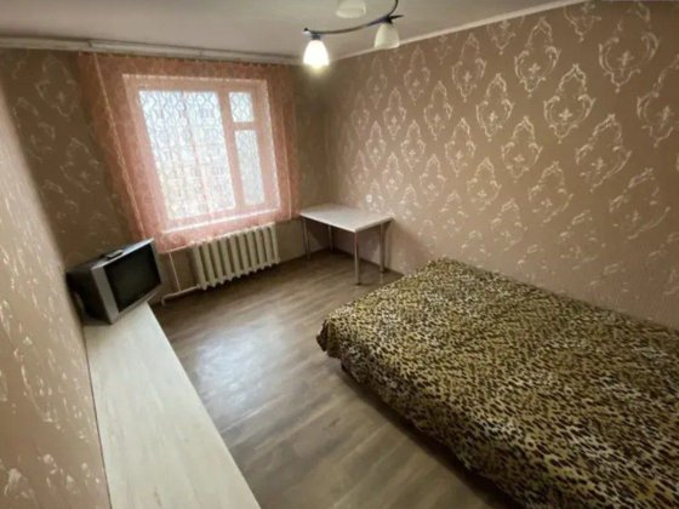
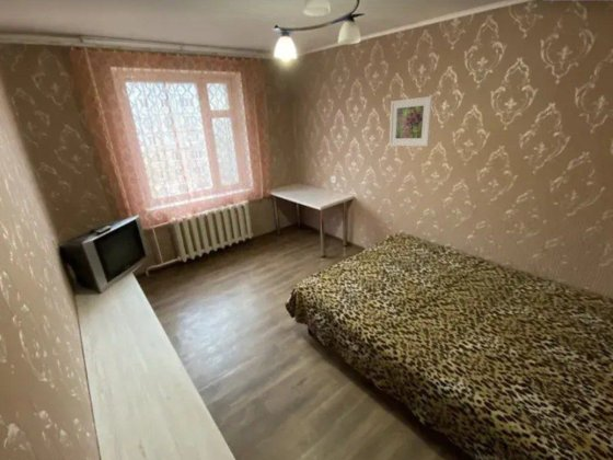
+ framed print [389,95,433,147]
